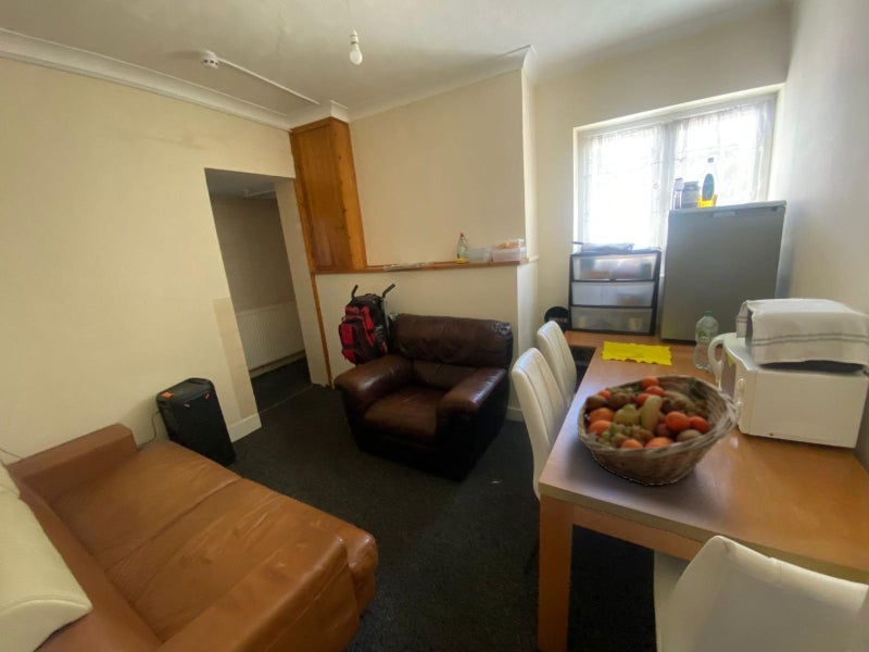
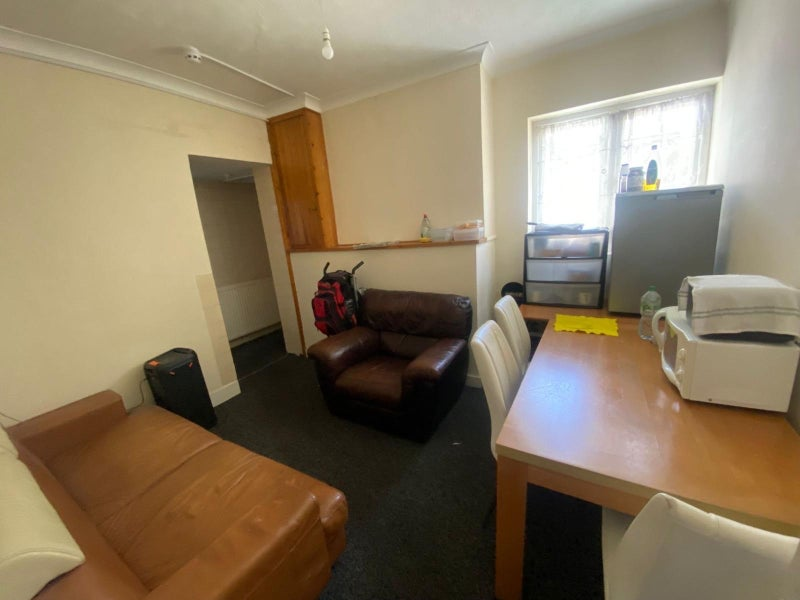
- fruit basket [576,374,741,488]
